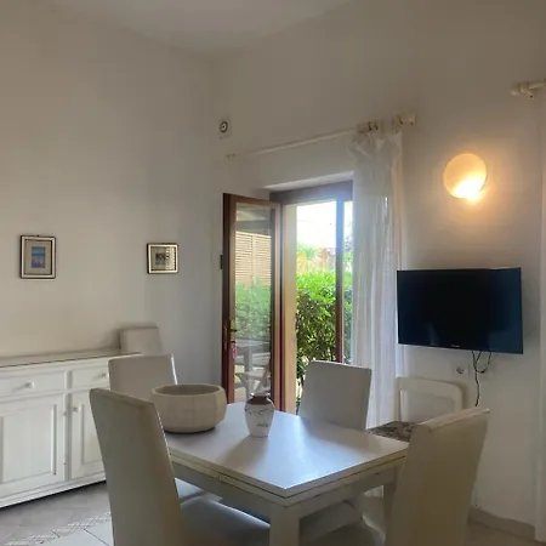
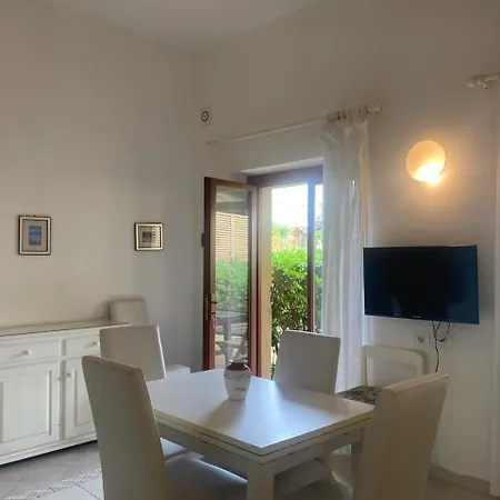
- decorative bowl [148,382,228,433]
